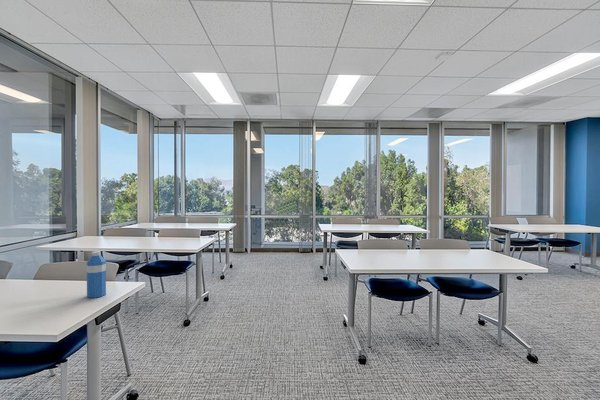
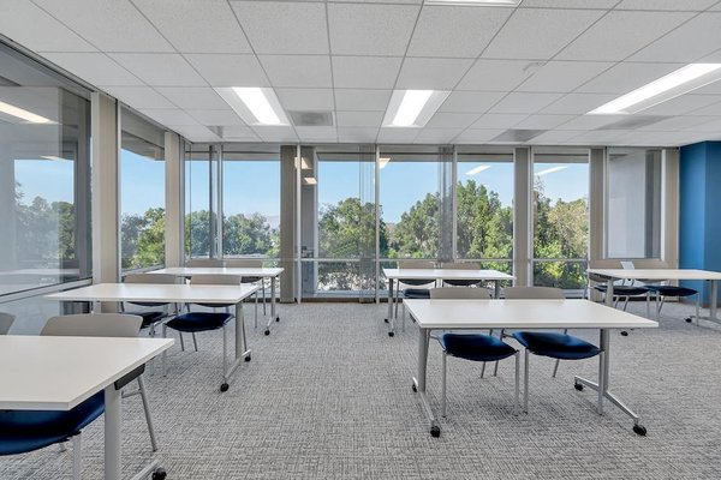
- water bottle [86,250,107,299]
